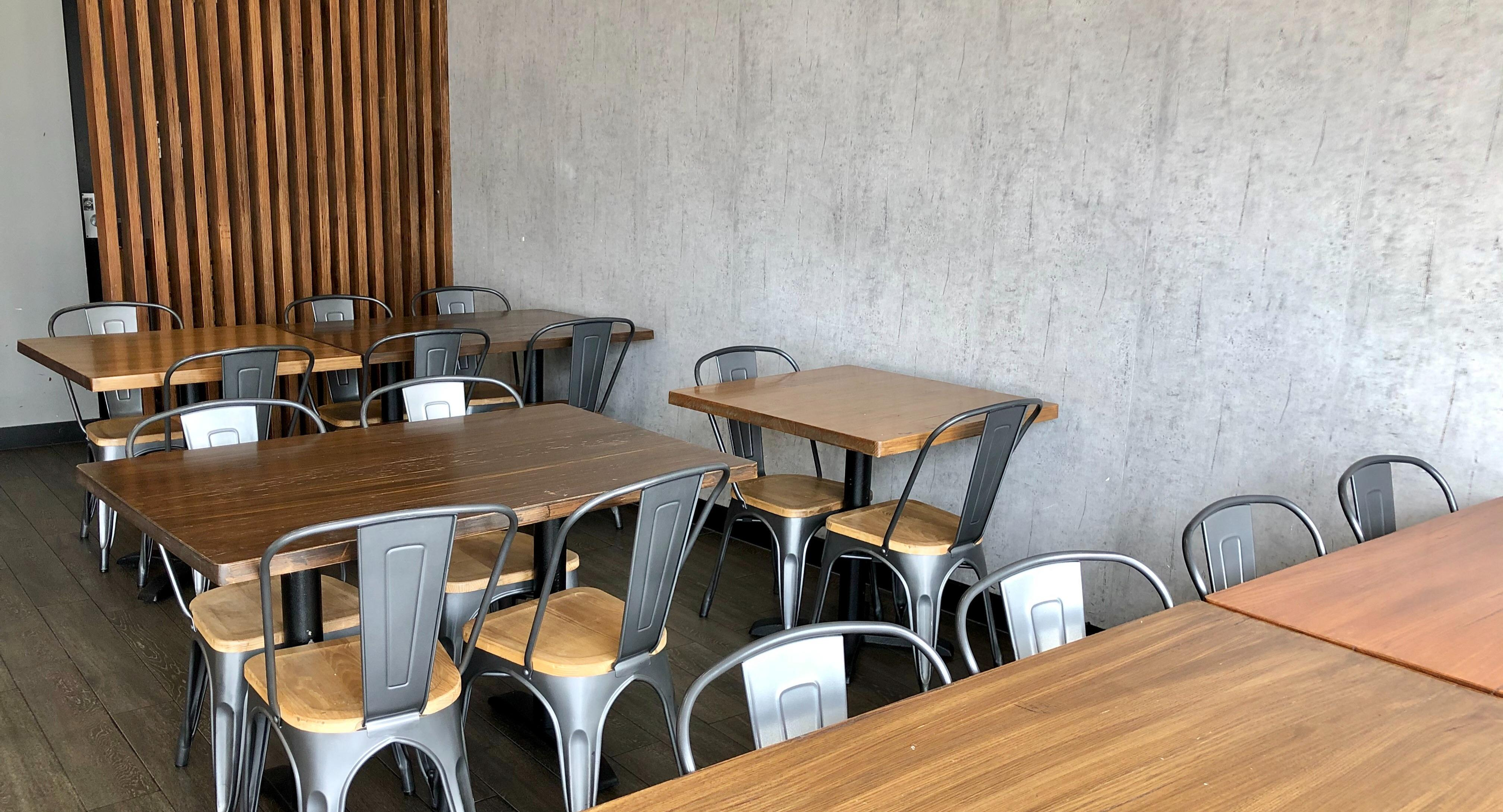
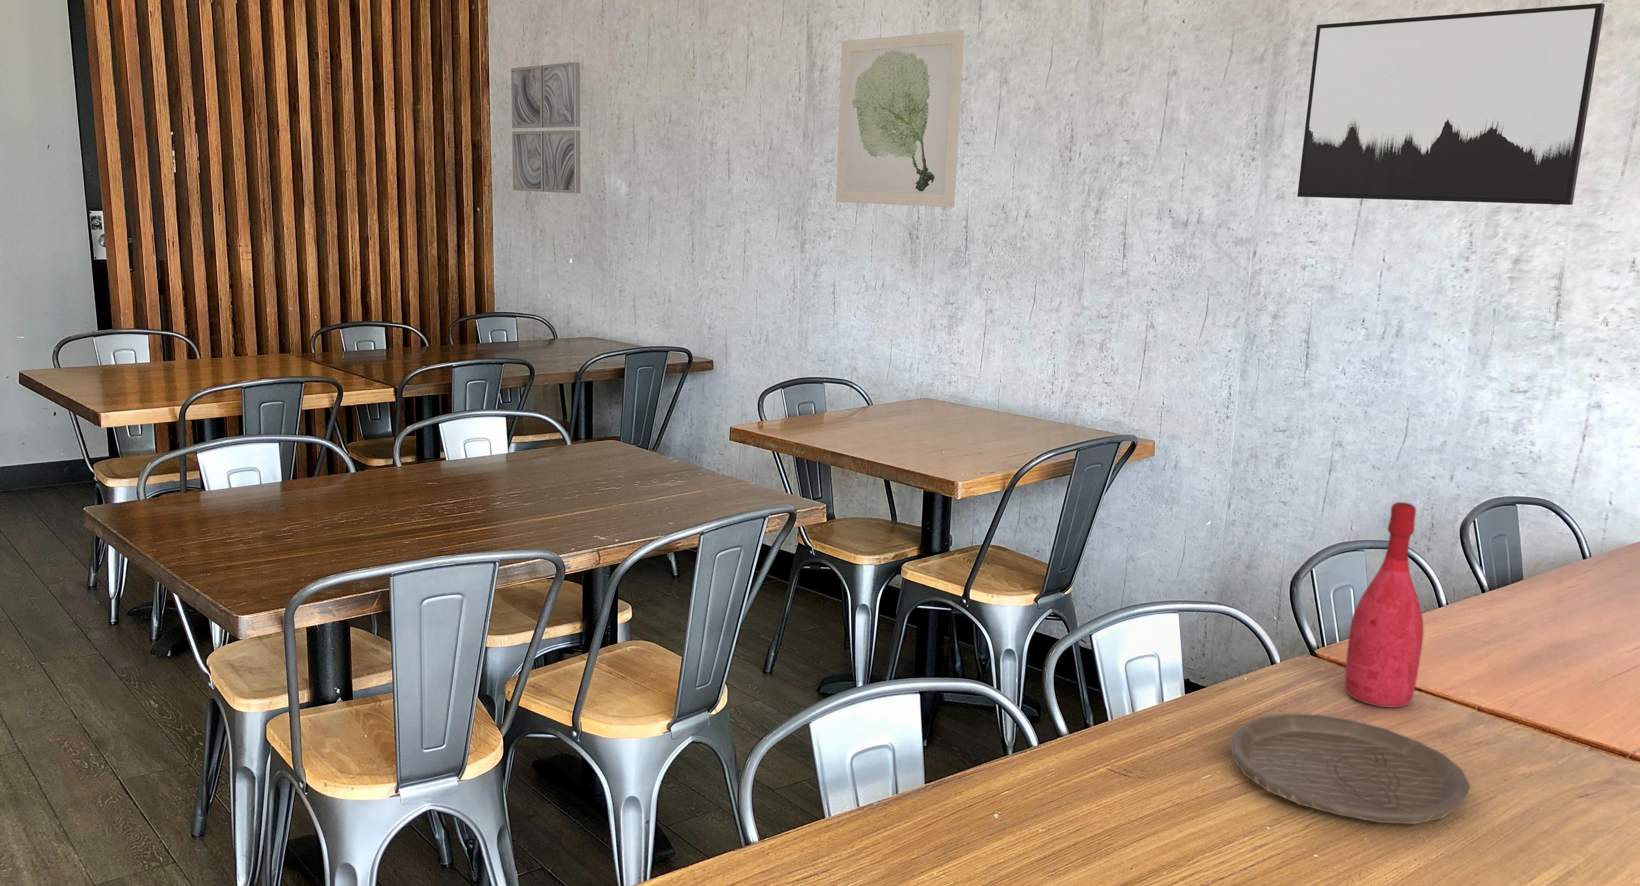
+ wine bottle [1344,502,1424,708]
+ wall art [836,29,965,207]
+ plate [1231,714,1471,824]
+ wall art [511,62,580,194]
+ wall art [1296,3,1605,205]
